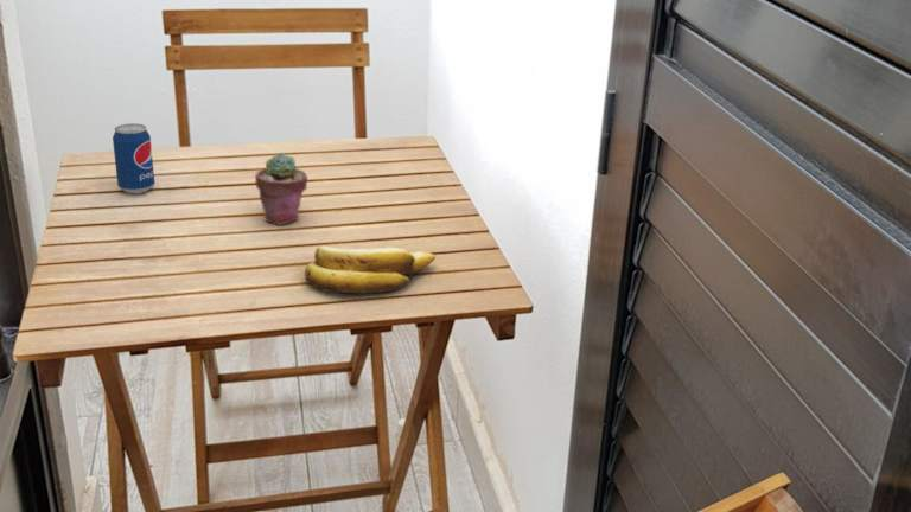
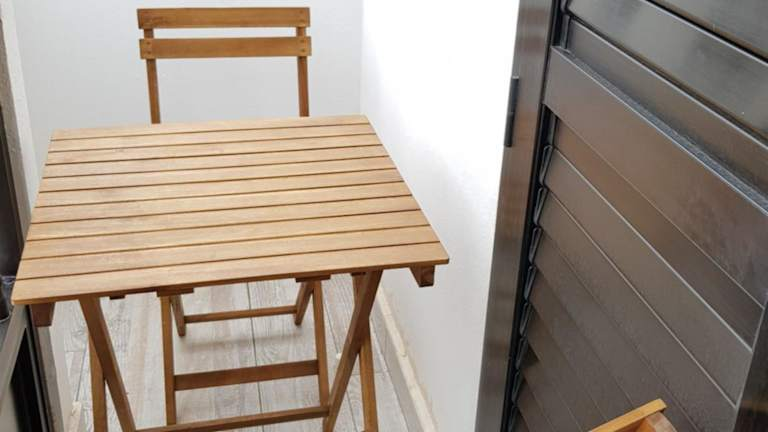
- banana [304,245,437,294]
- potted succulent [254,152,308,225]
- beverage can [112,122,155,194]
